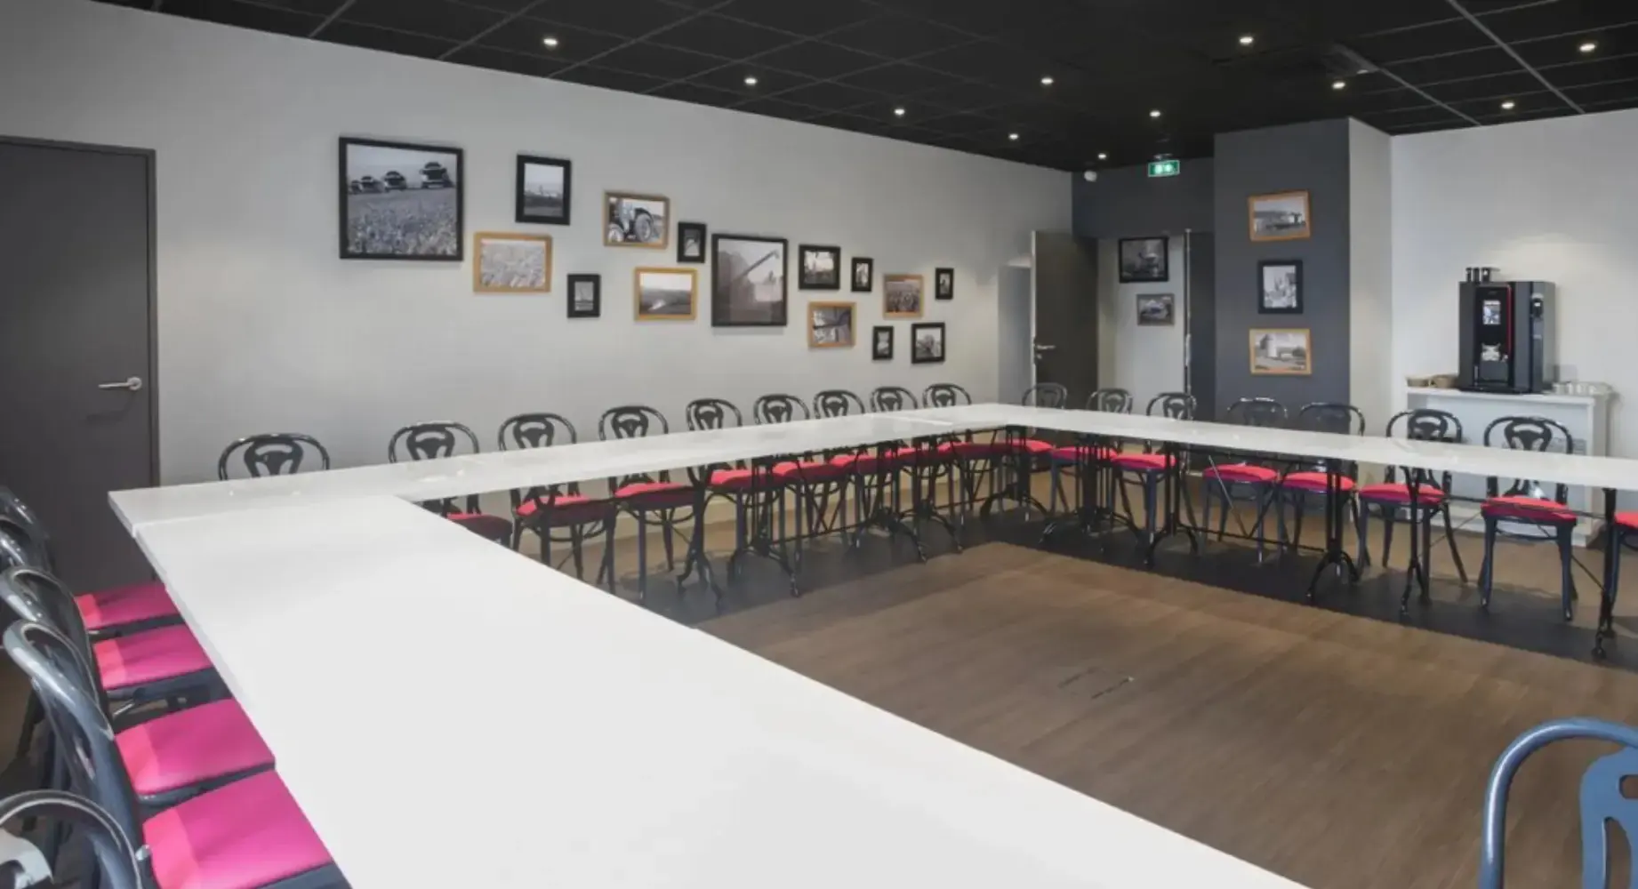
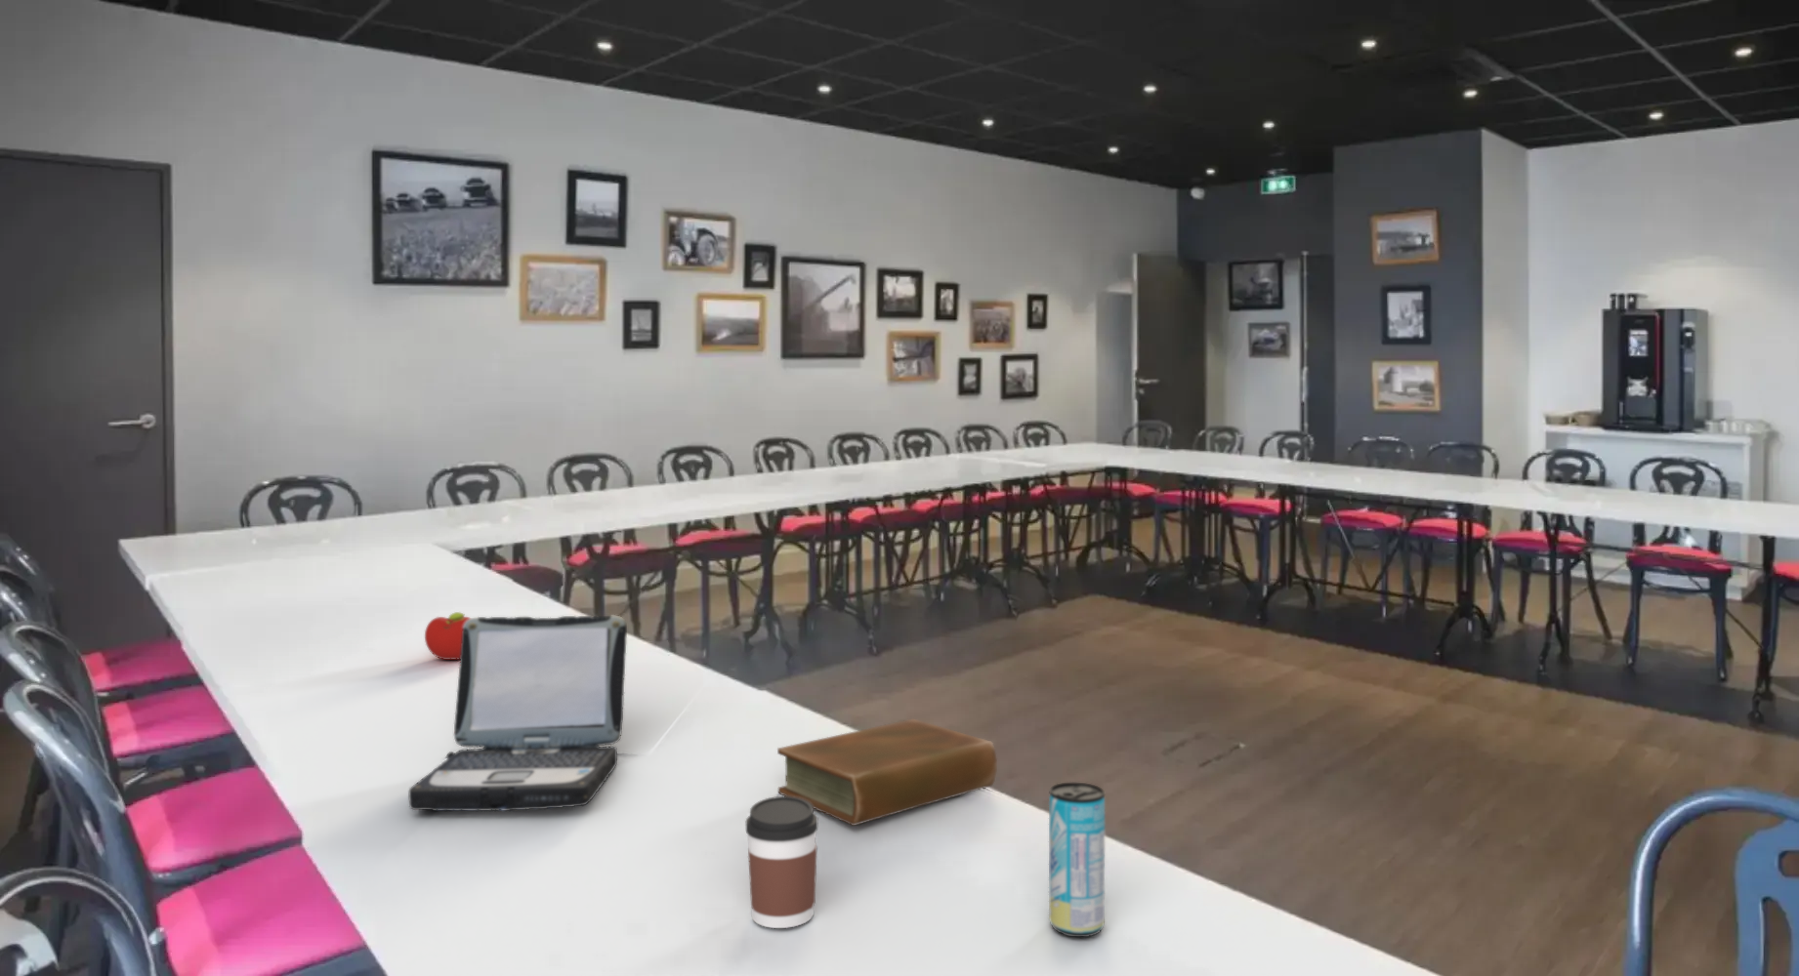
+ beverage can [1047,781,1105,938]
+ book [777,719,998,827]
+ fruit [423,611,470,661]
+ laptop [408,615,628,813]
+ coffee cup [746,796,819,929]
